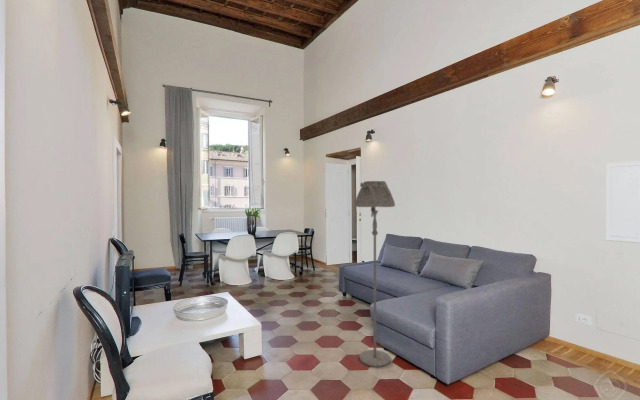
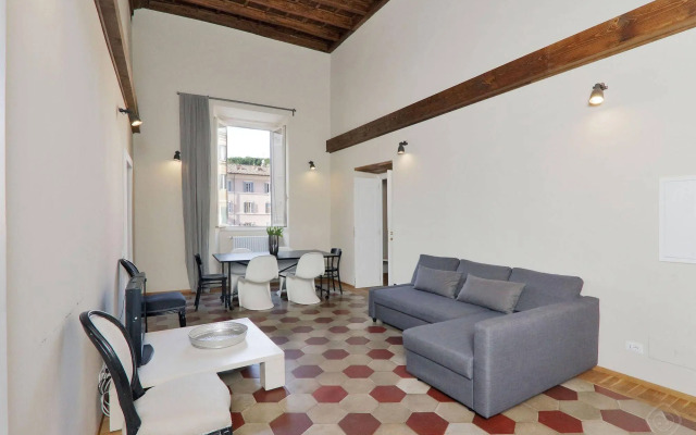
- floor lamp [354,180,396,368]
